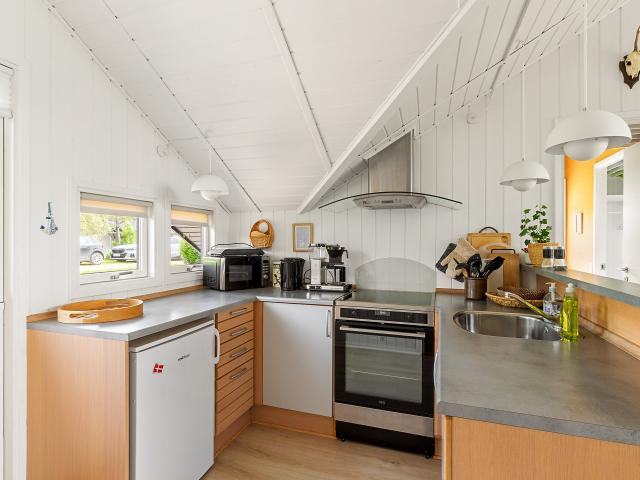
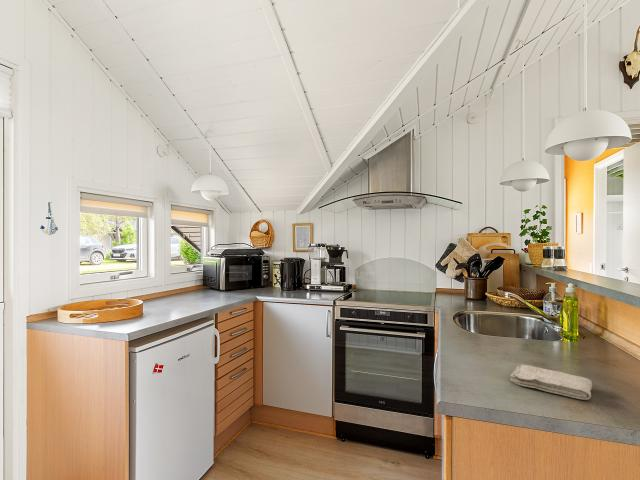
+ washcloth [510,364,593,401]
